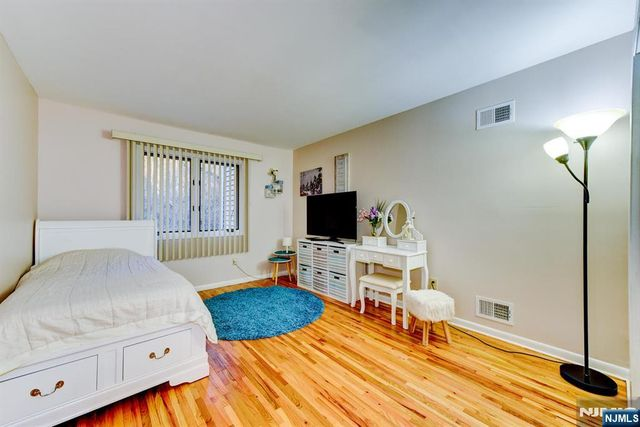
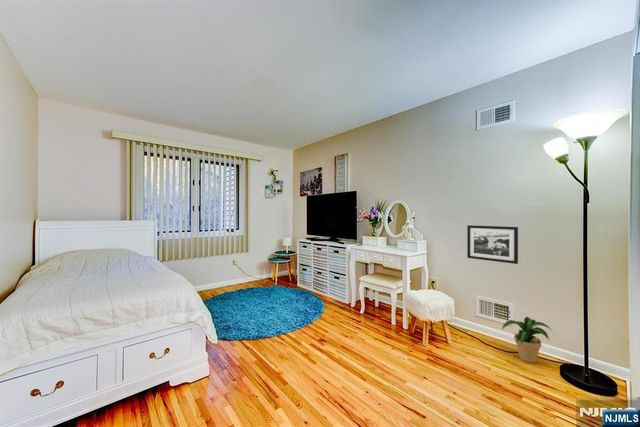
+ picture frame [466,224,519,265]
+ potted plant [501,316,556,364]
